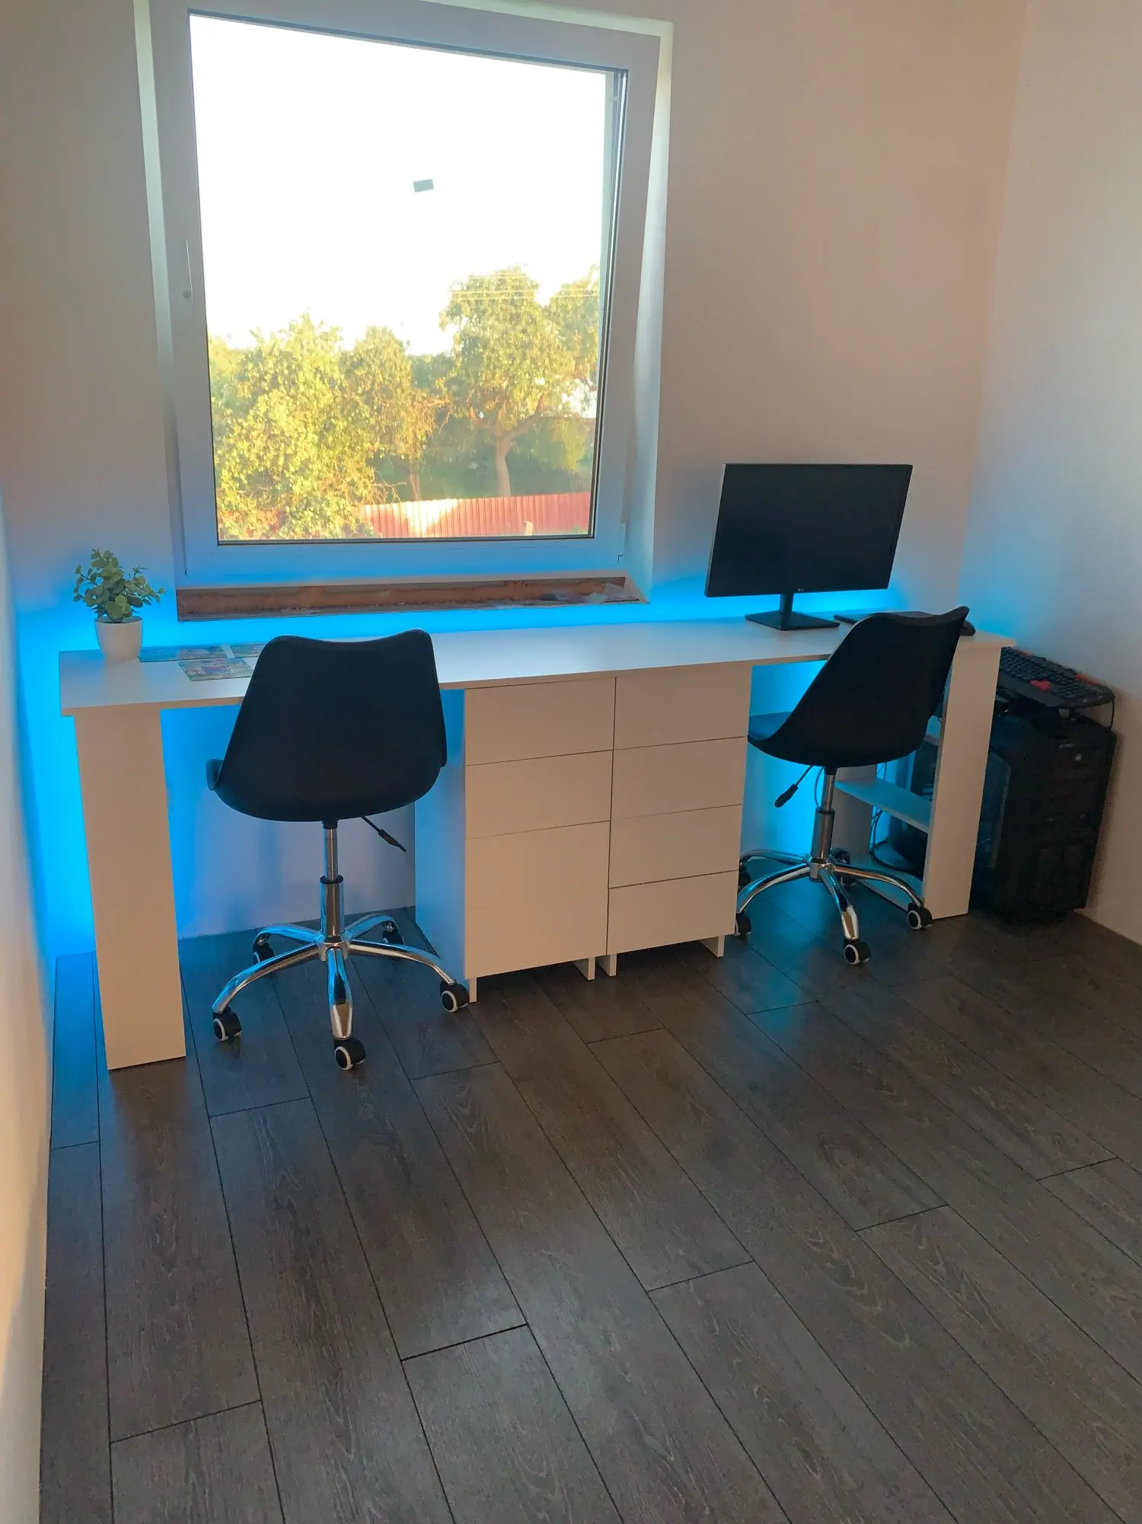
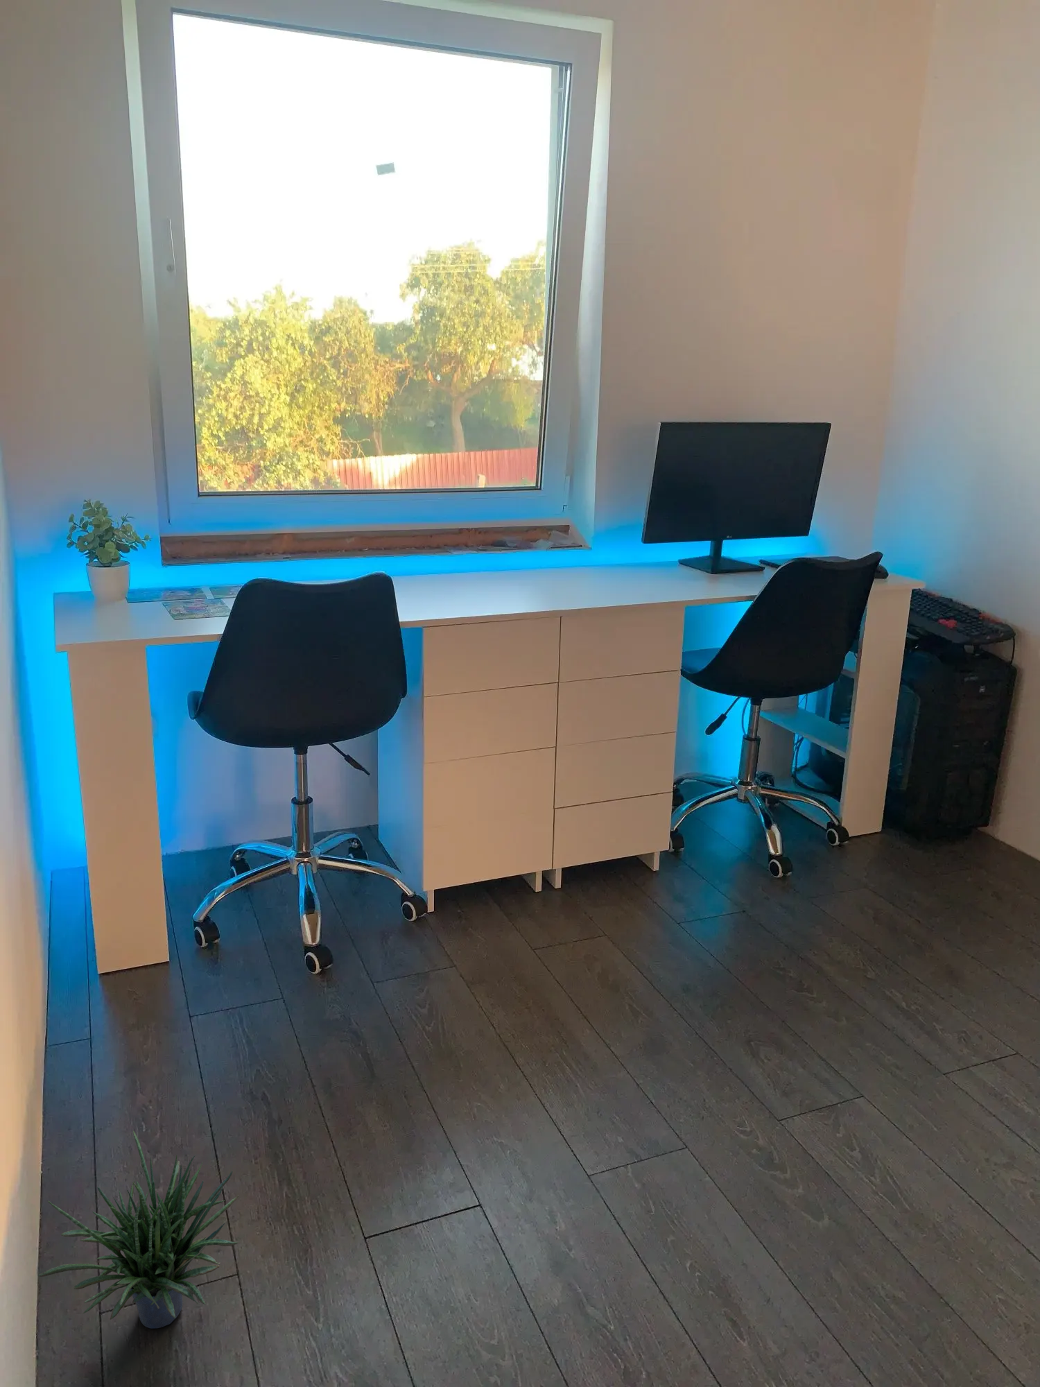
+ potted plant [37,1130,240,1329]
